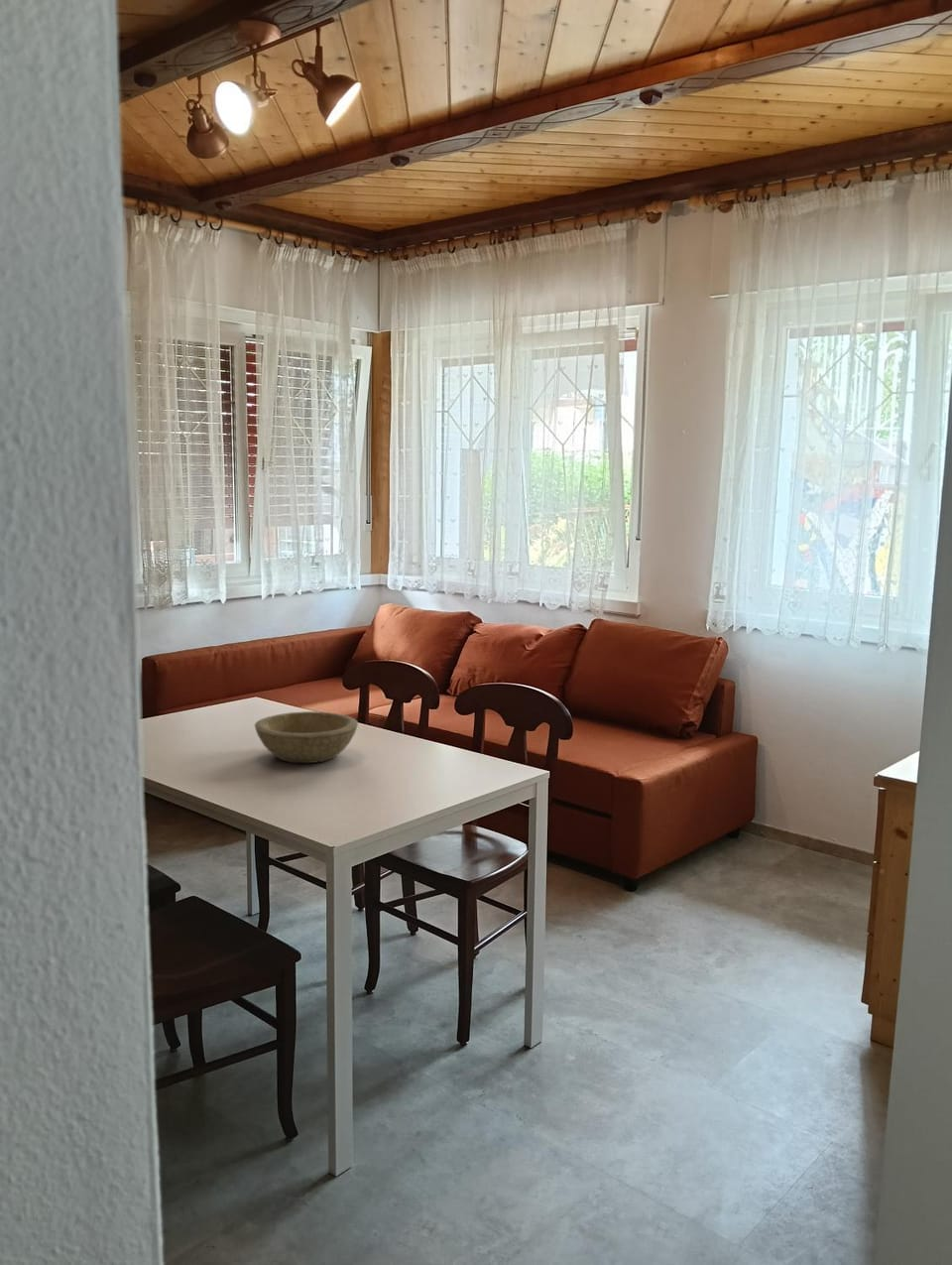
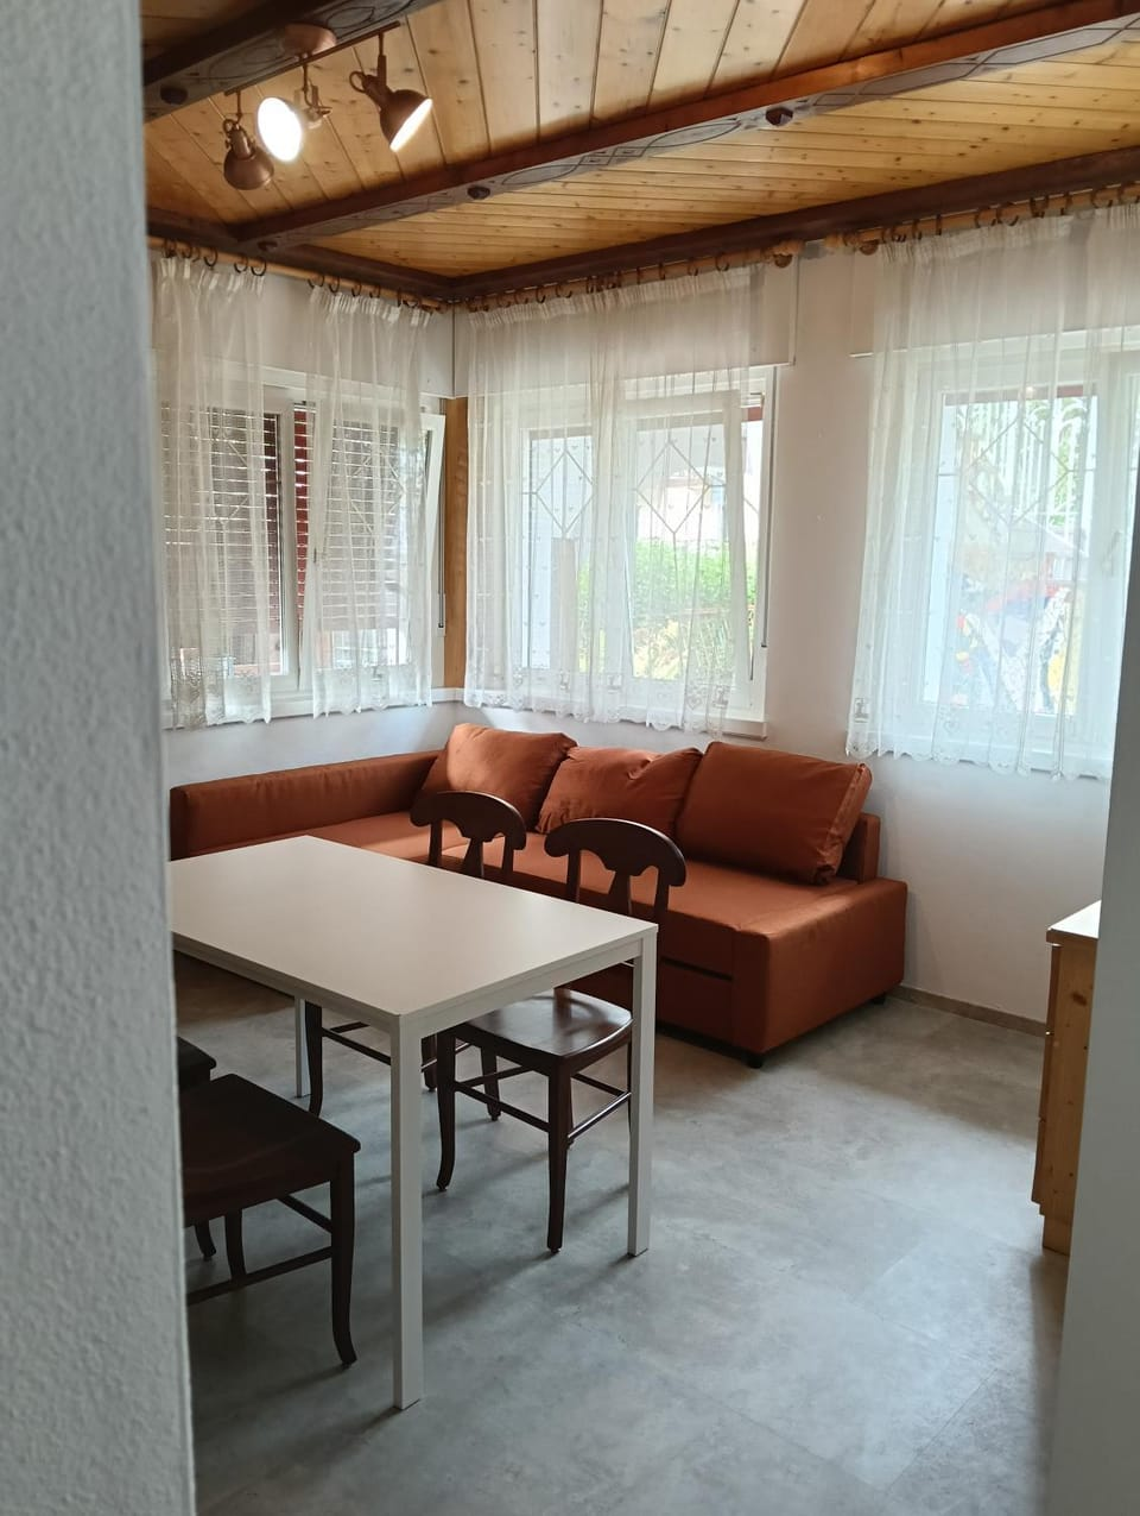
- bowl [254,710,359,764]
